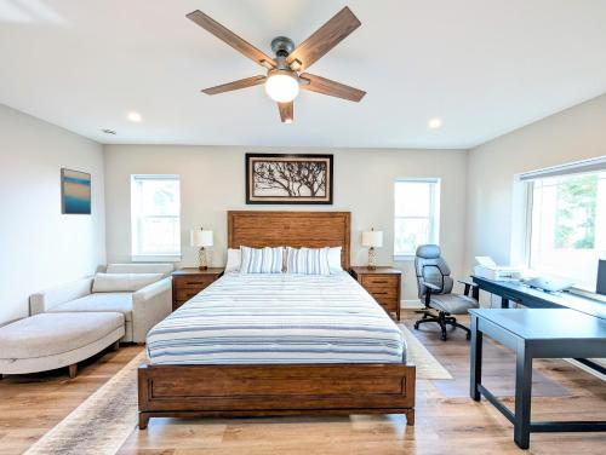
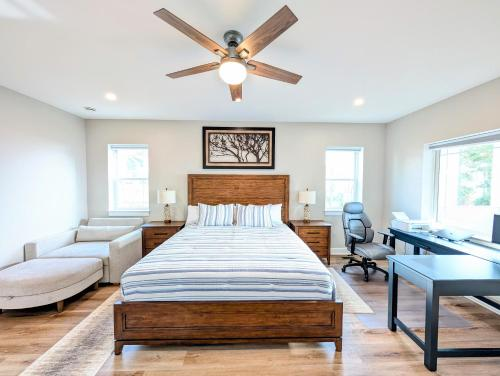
- wall art [59,167,92,215]
